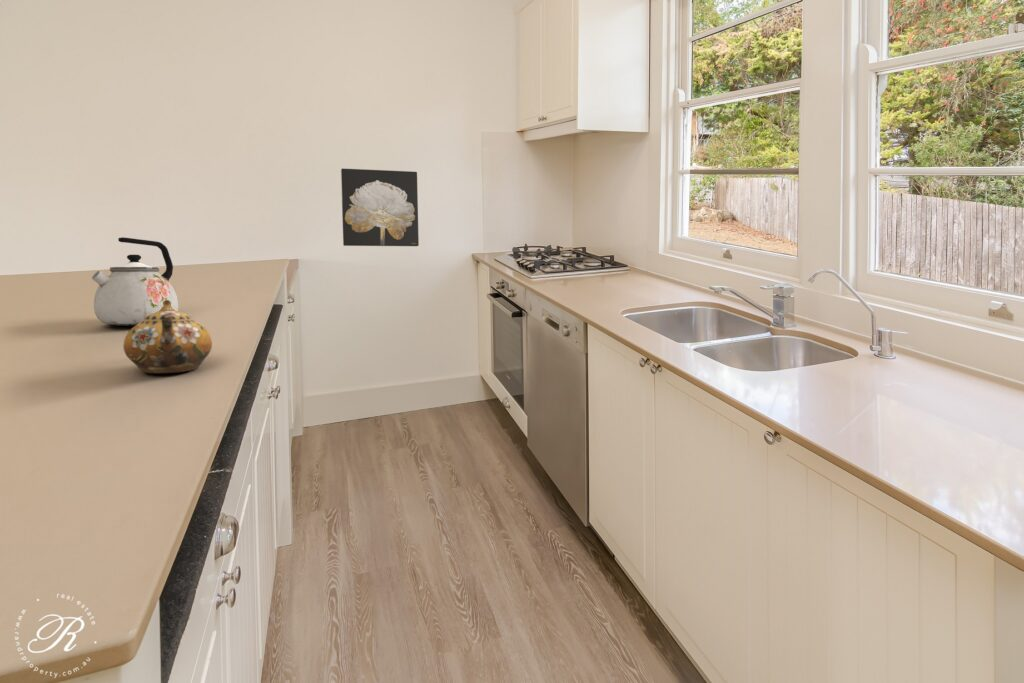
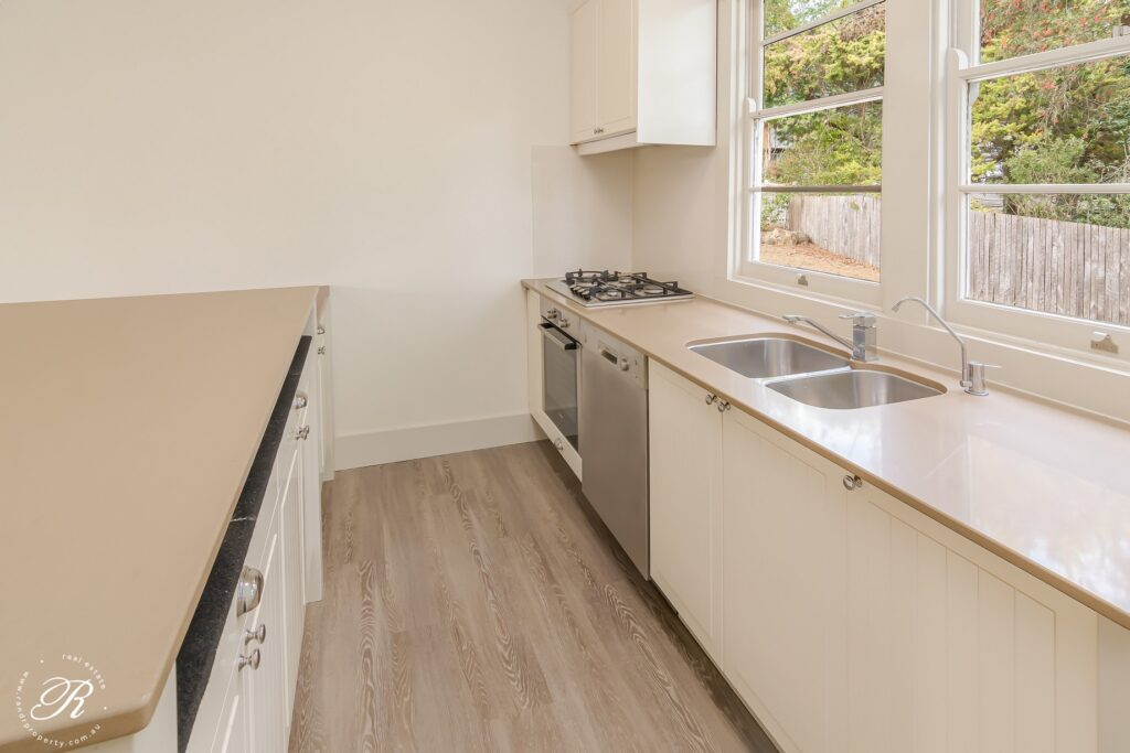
- wall art [340,168,420,247]
- teapot [122,300,213,374]
- kettle [91,236,179,326]
